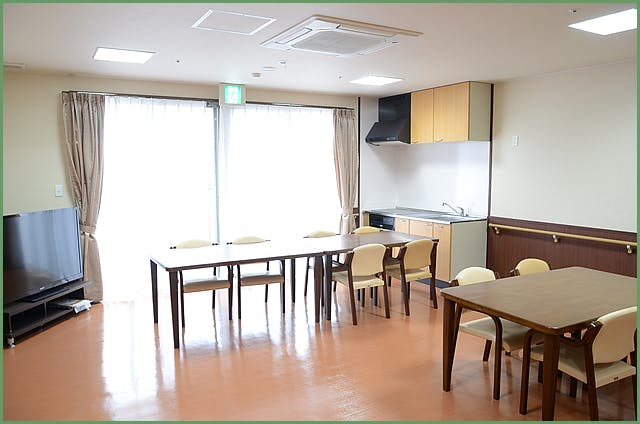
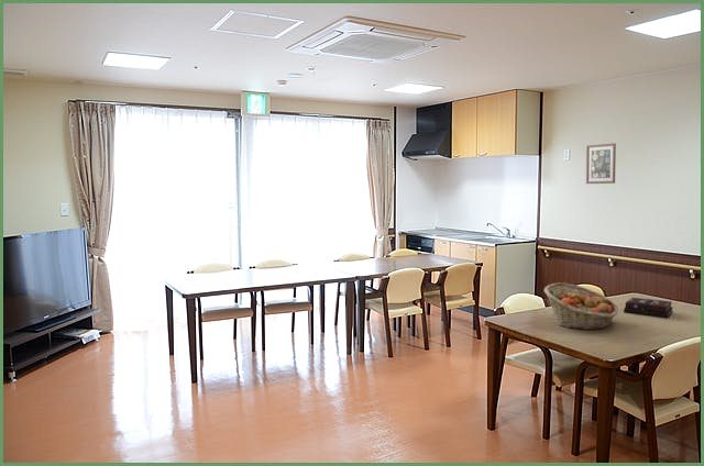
+ fruit basket [543,281,619,331]
+ hardback book [623,297,674,319]
+ wall art [585,142,617,185]
